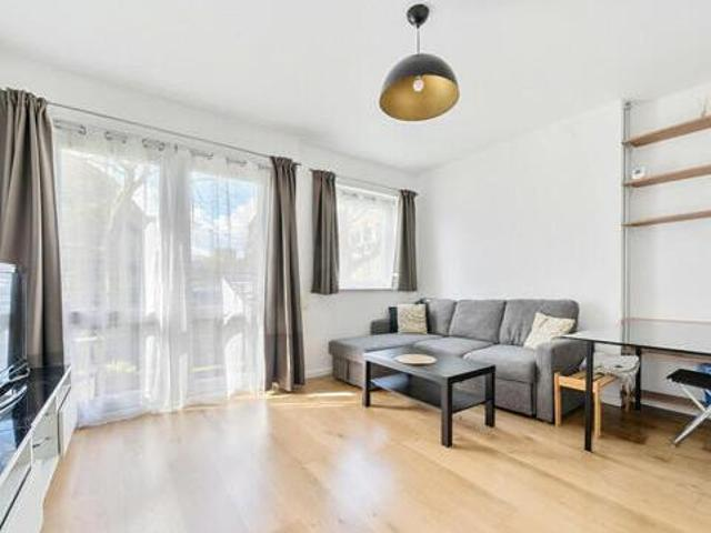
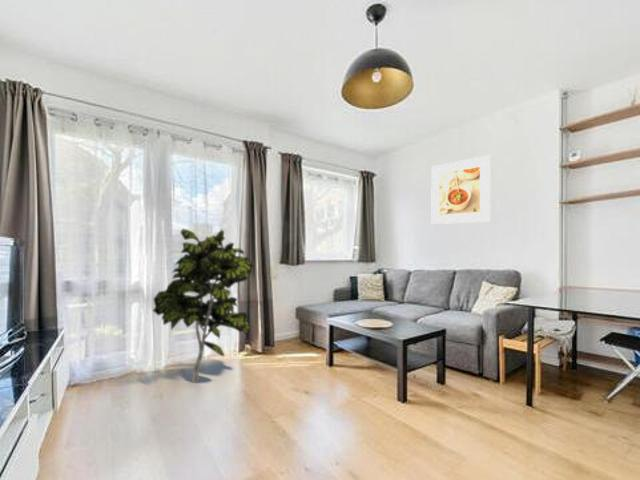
+ indoor plant [152,228,254,384]
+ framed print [430,154,492,225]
